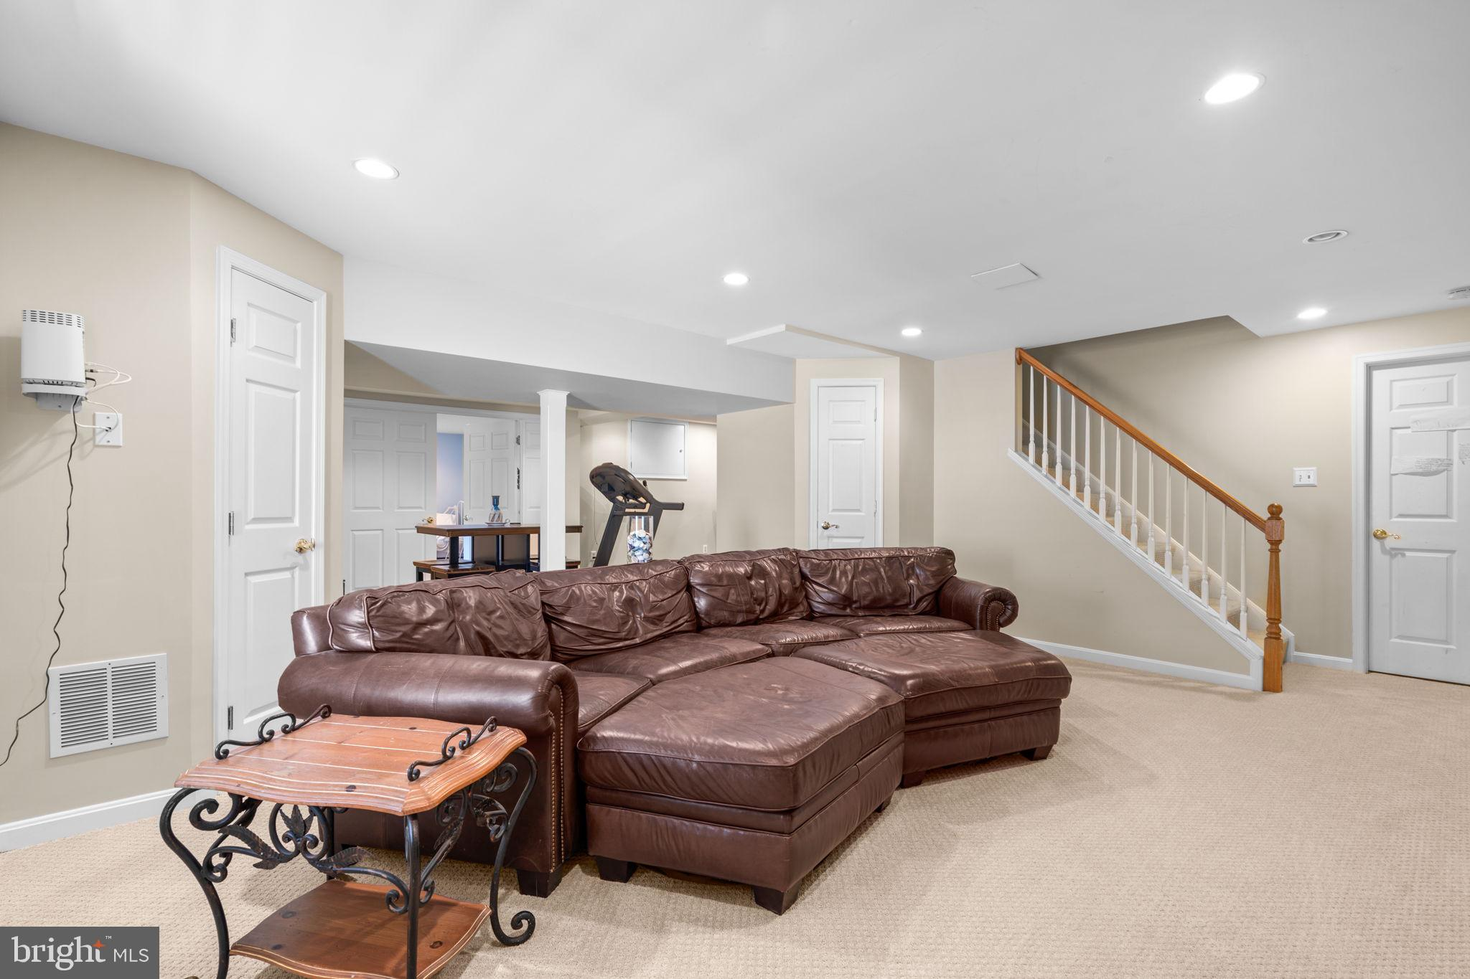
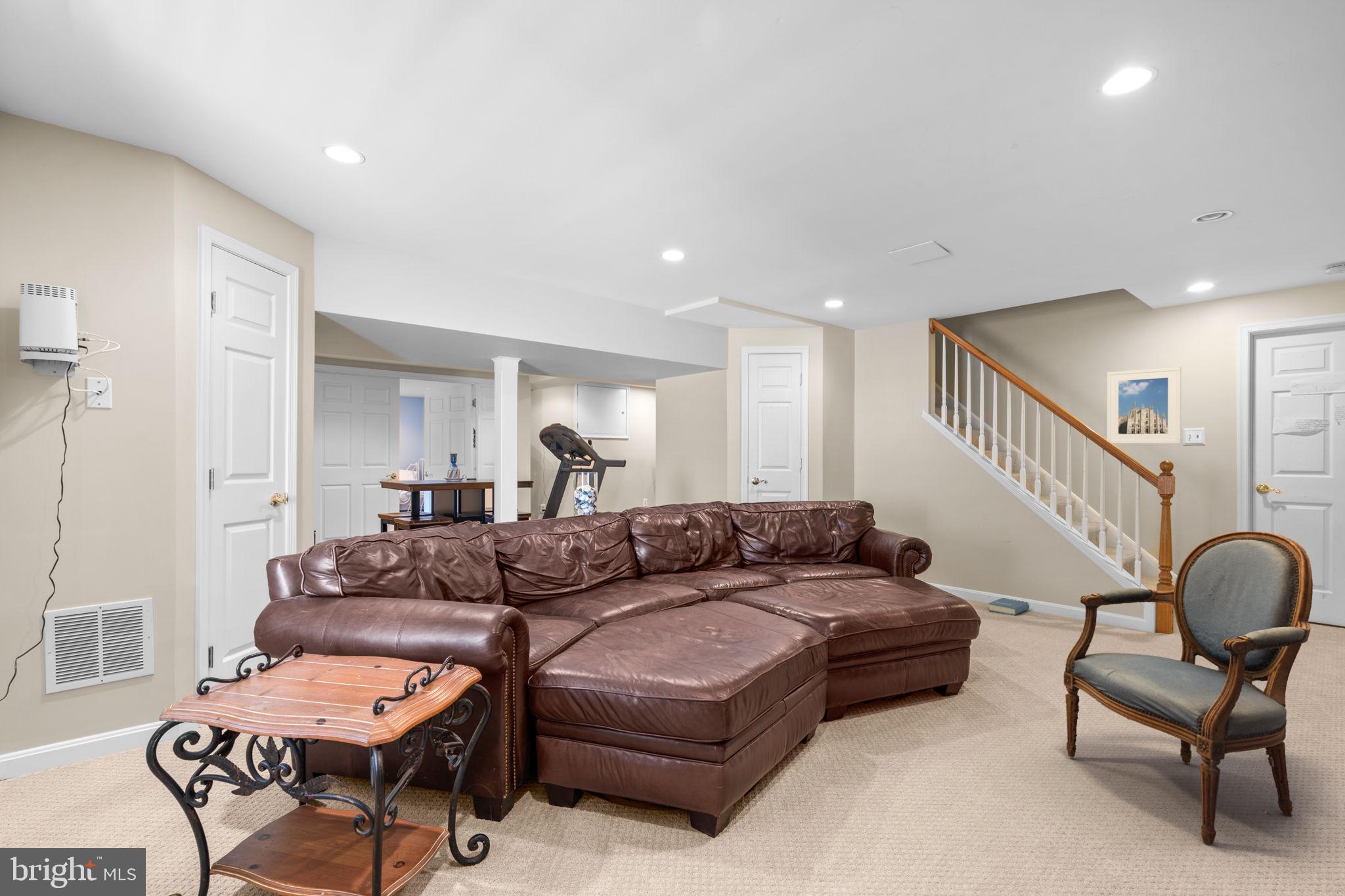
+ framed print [1107,366,1182,444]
+ hardback book [988,597,1030,616]
+ armchair [1063,530,1313,845]
